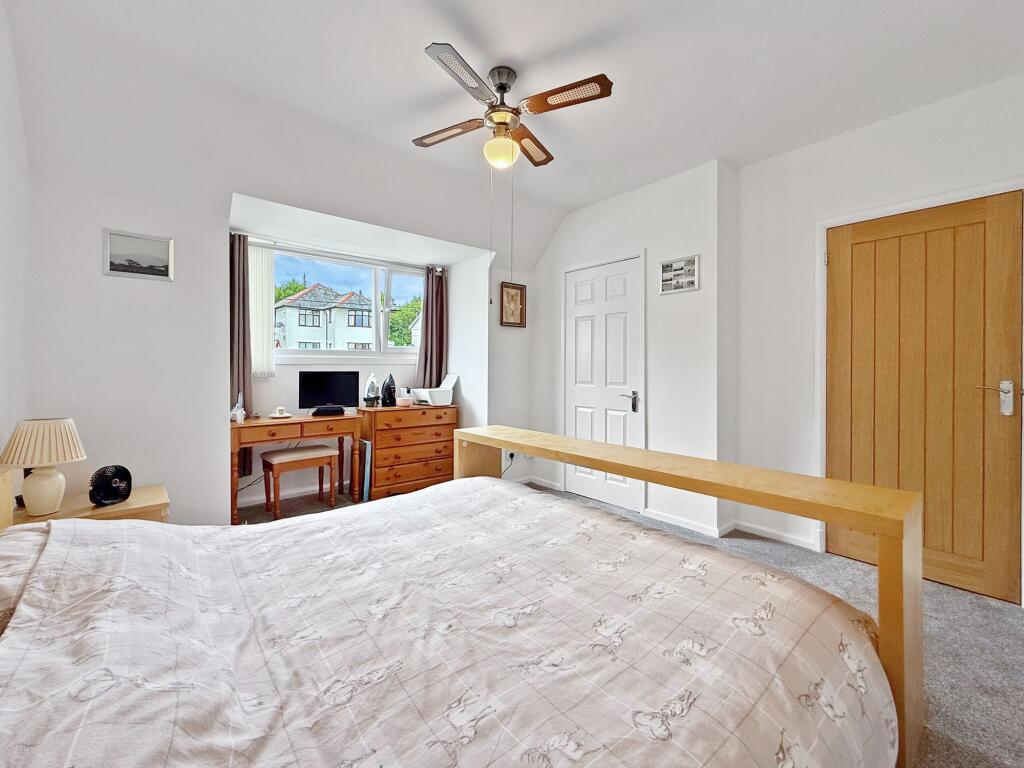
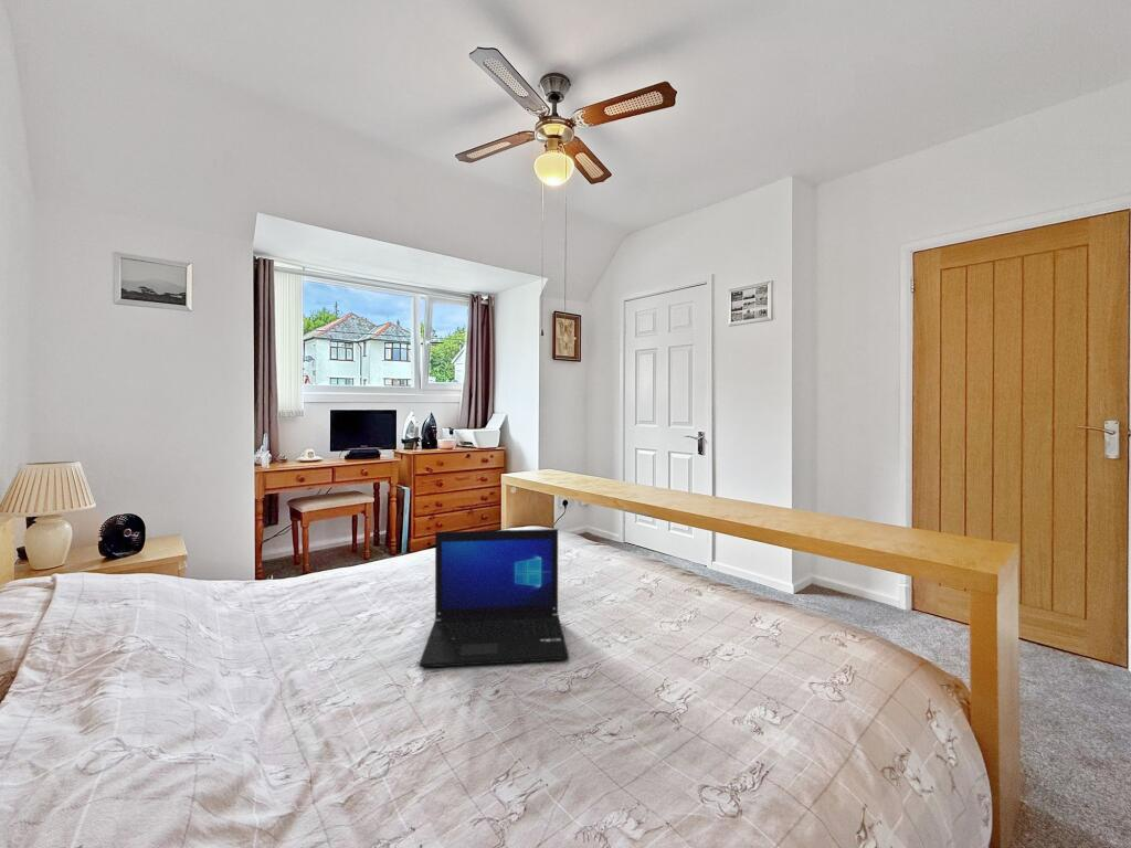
+ laptop [419,528,570,668]
